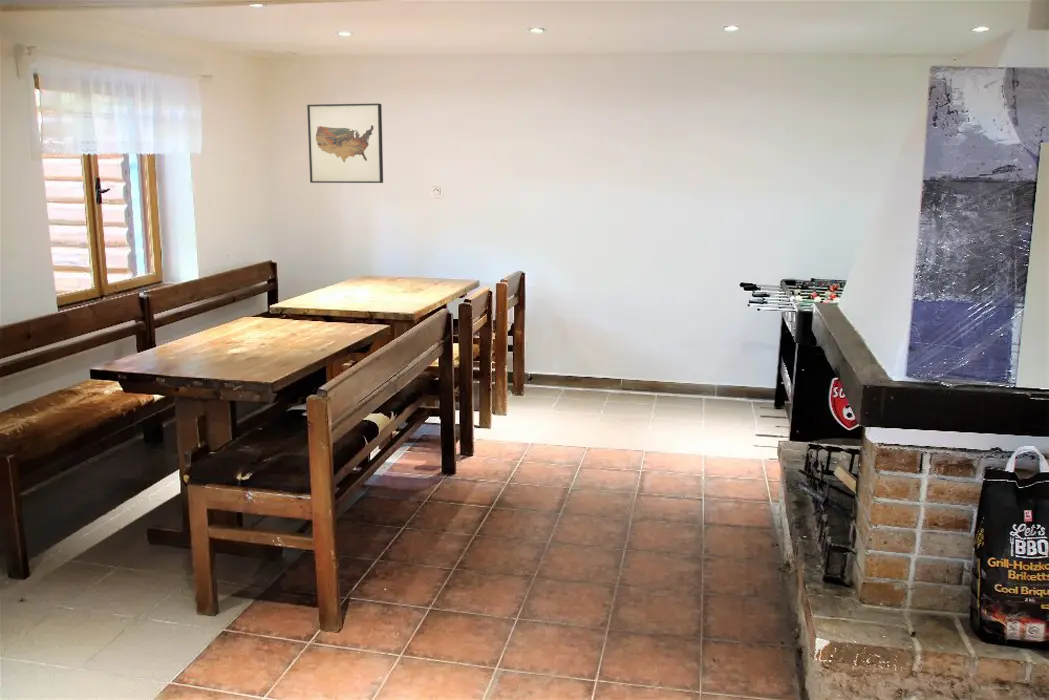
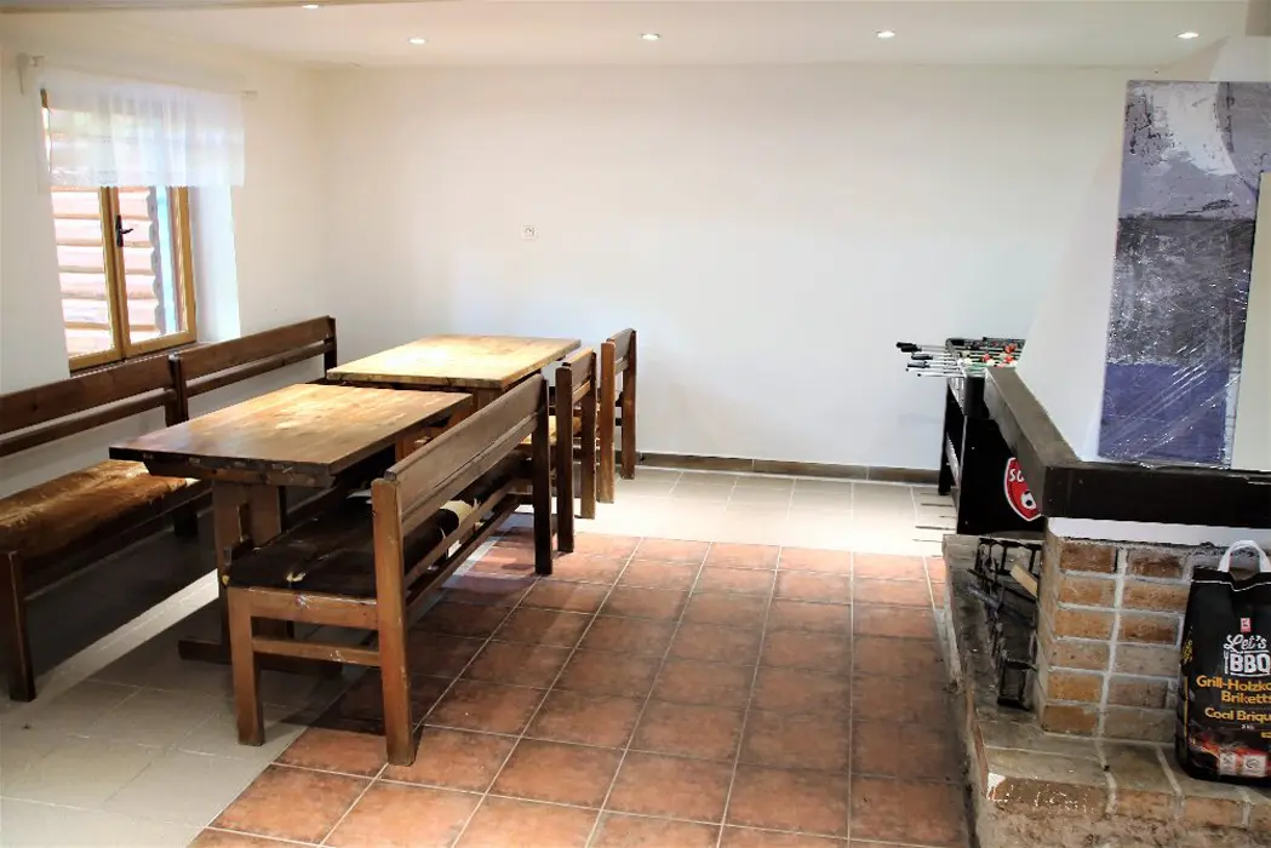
- wall art [306,102,384,184]
